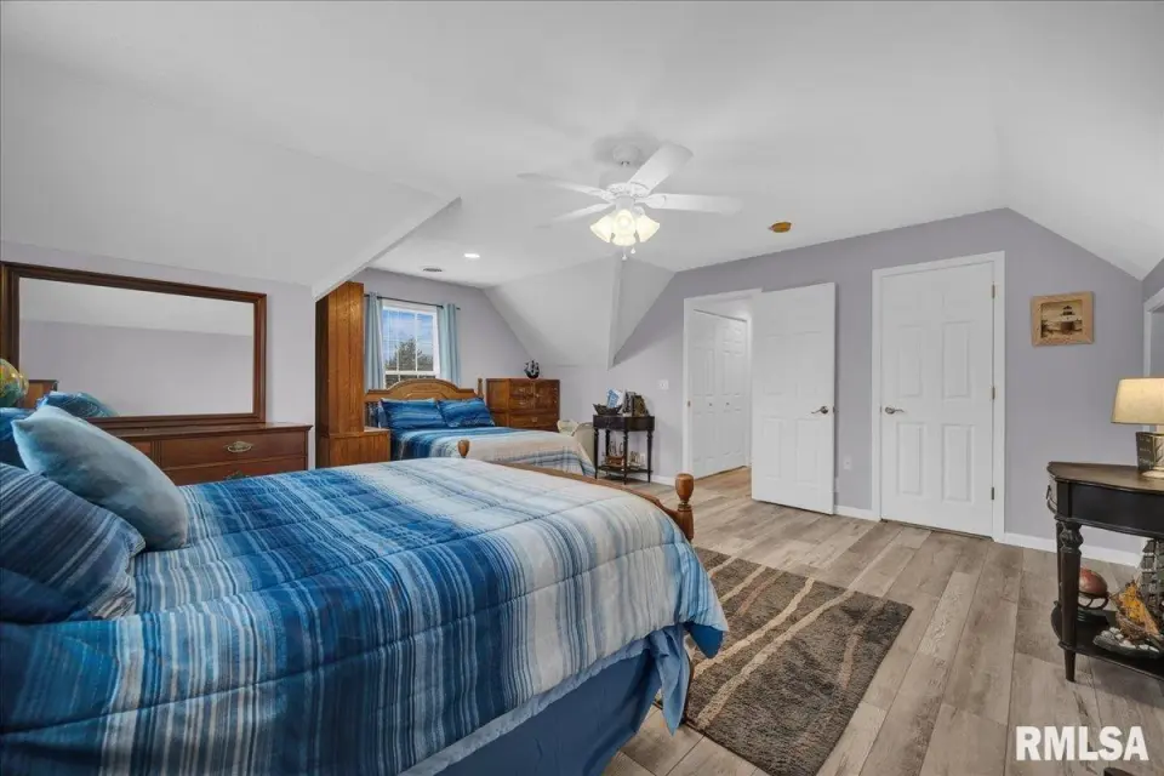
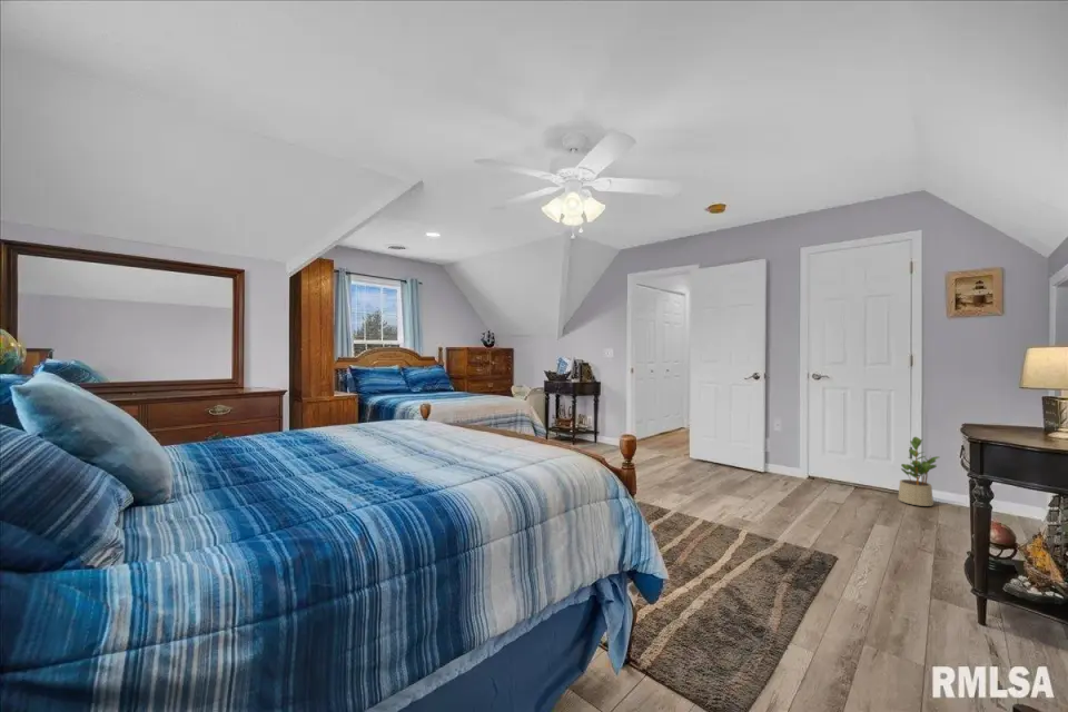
+ potted plant [897,436,940,507]
